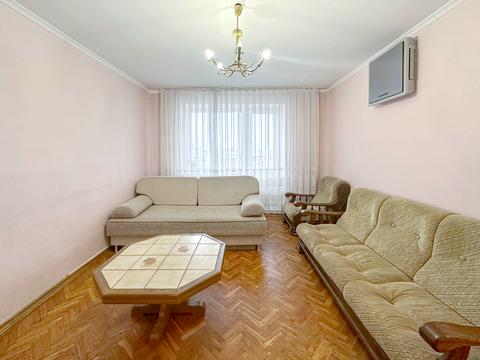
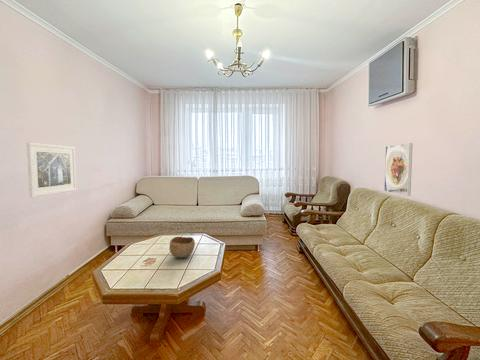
+ bowl [168,236,196,259]
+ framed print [26,141,77,198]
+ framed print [383,142,414,197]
